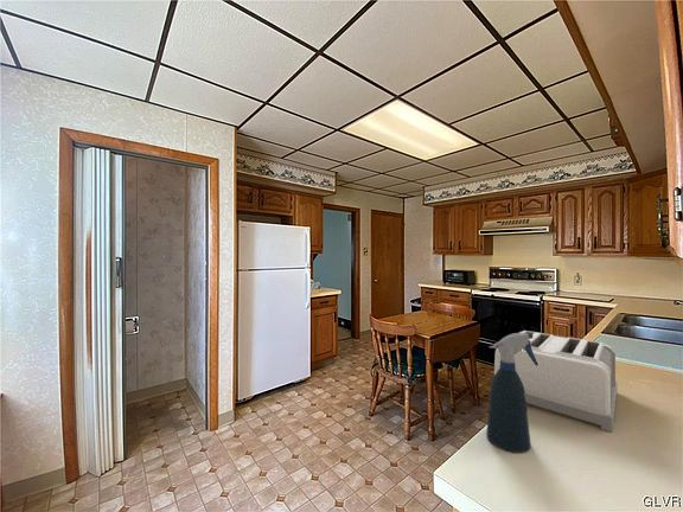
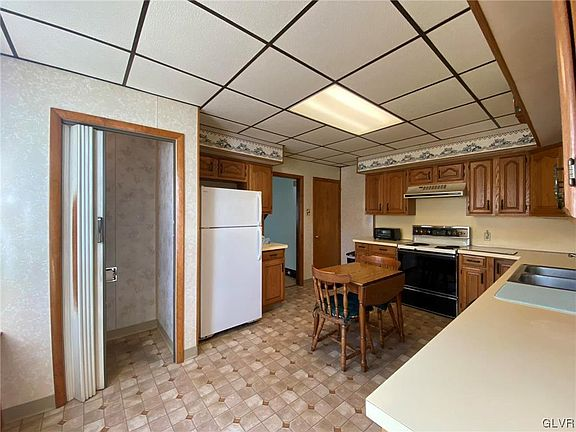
- spray bottle [485,332,538,454]
- toaster [493,329,619,433]
